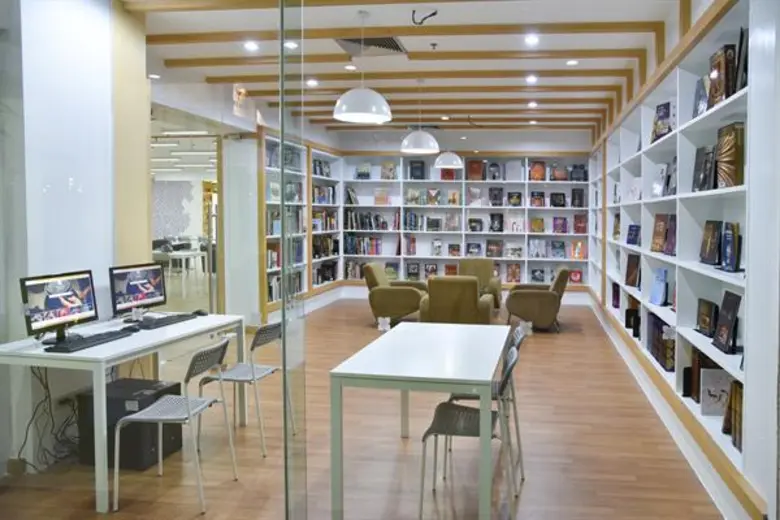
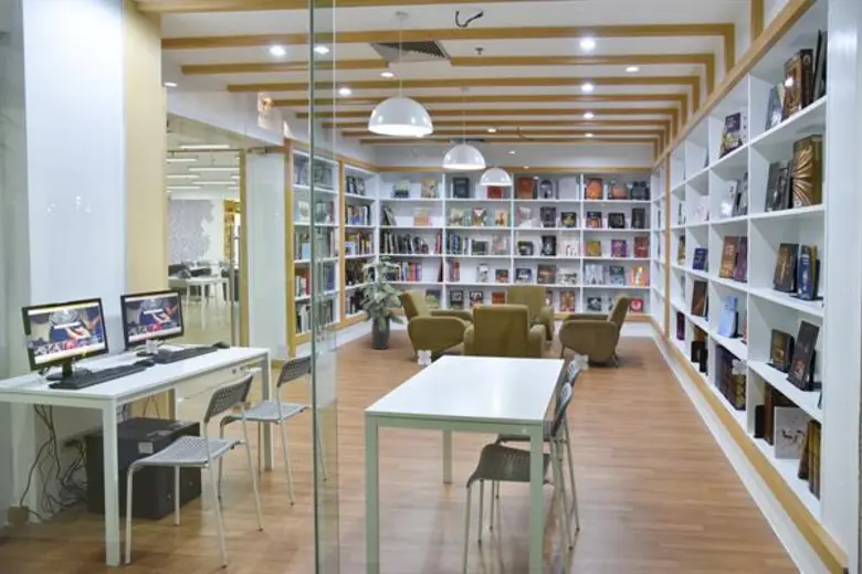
+ indoor plant [358,255,406,351]
